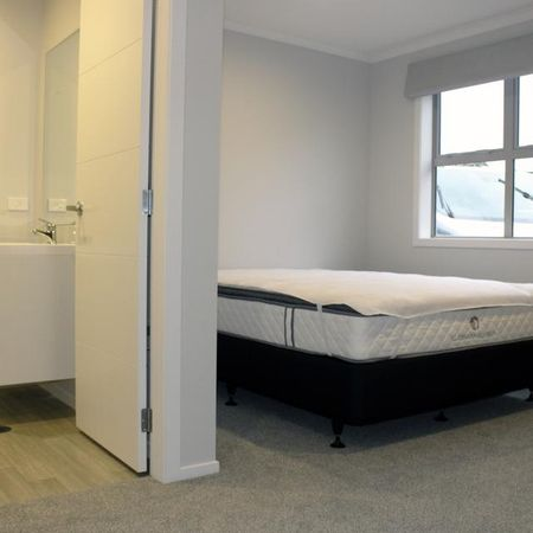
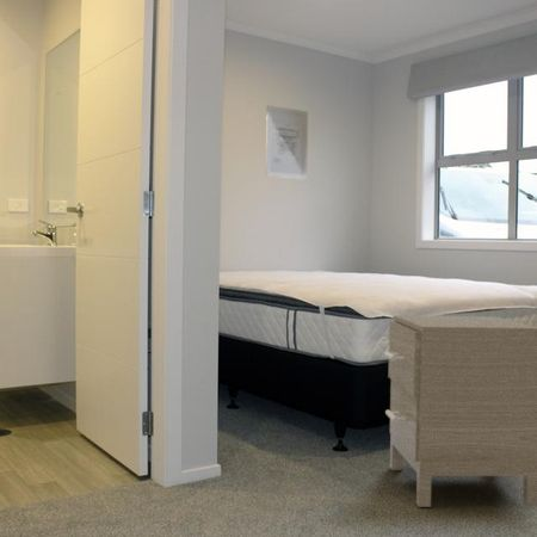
+ wall art [265,104,309,180]
+ nightstand [383,314,537,508]
